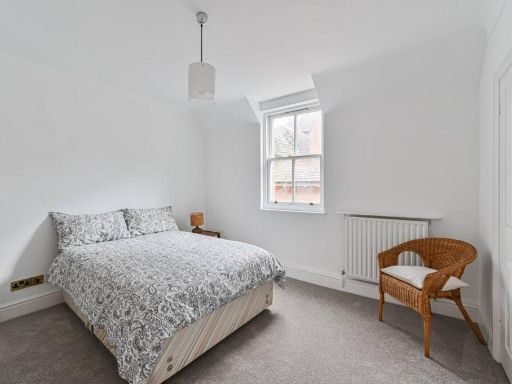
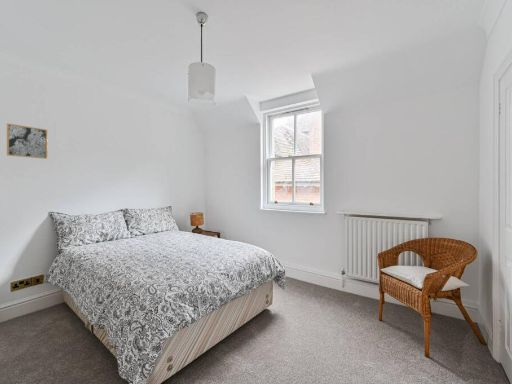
+ wall art [6,122,49,160]
